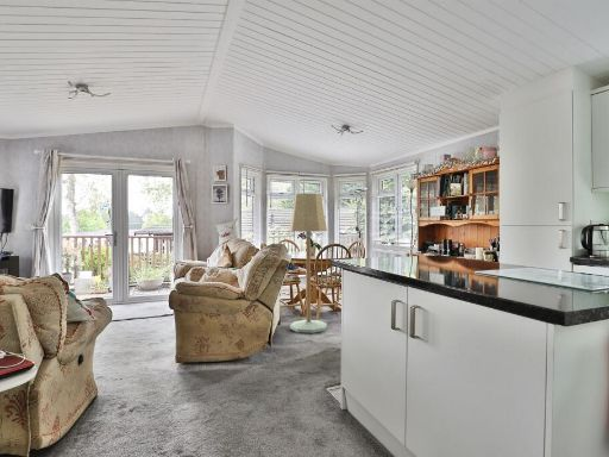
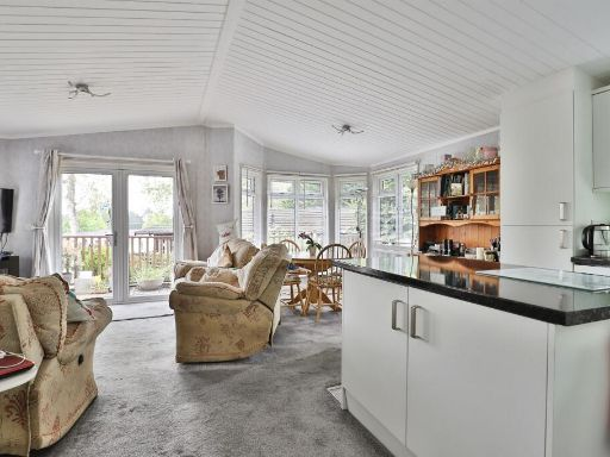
- floor lamp [289,192,328,334]
